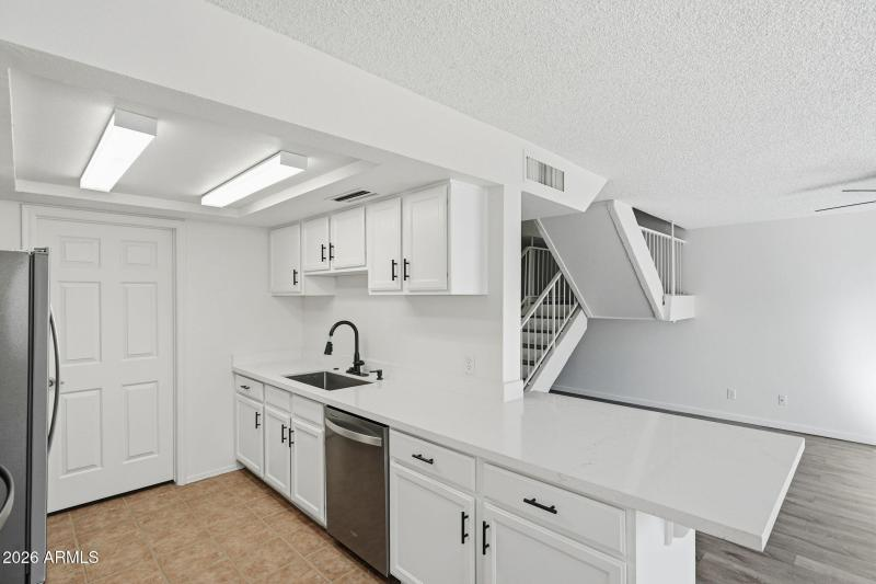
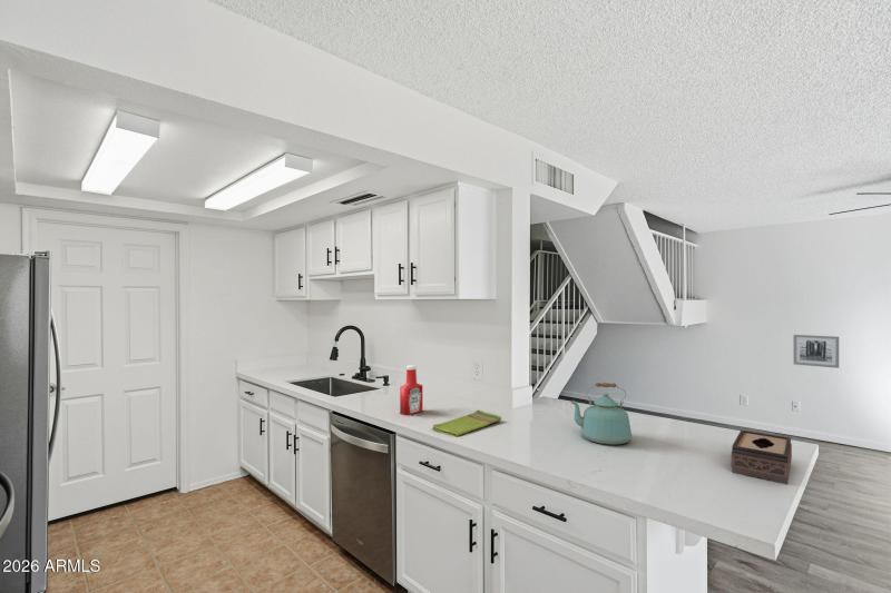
+ soap bottle [399,364,423,416]
+ kettle [570,382,633,446]
+ dish towel [431,409,502,437]
+ tissue box [731,429,793,486]
+ wall art [793,334,840,369]
